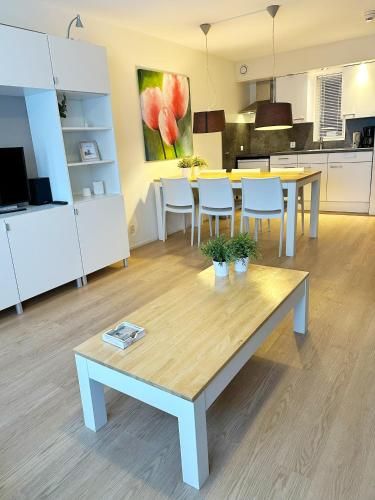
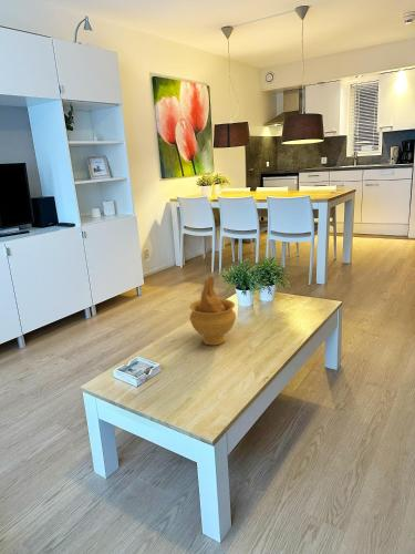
+ decorative bowl [188,275,237,346]
